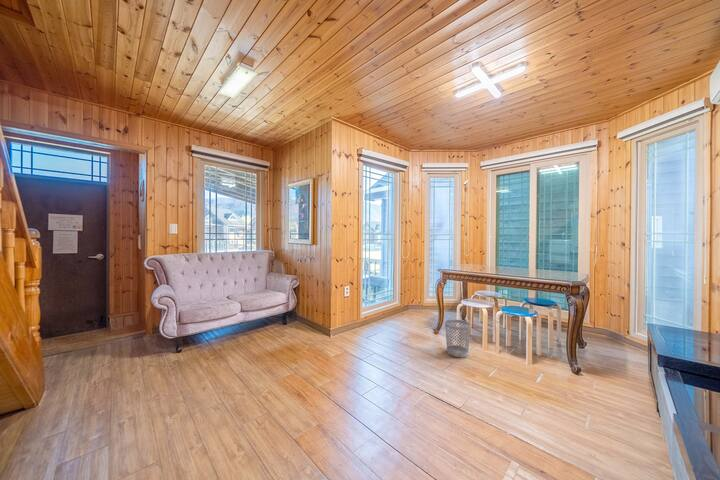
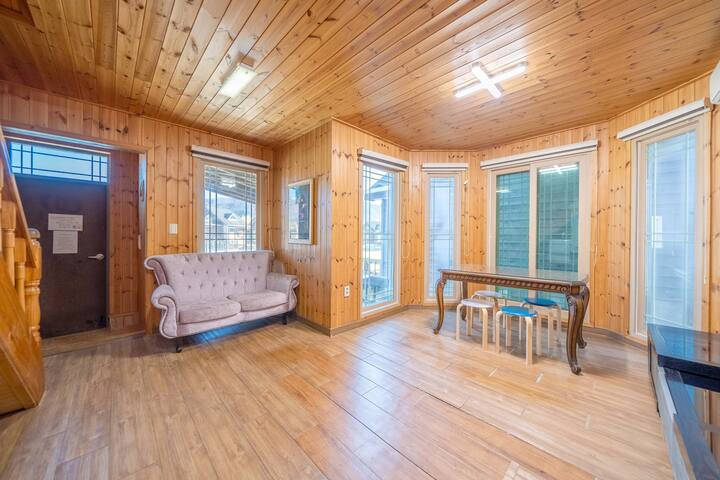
- wastebasket [444,319,472,359]
